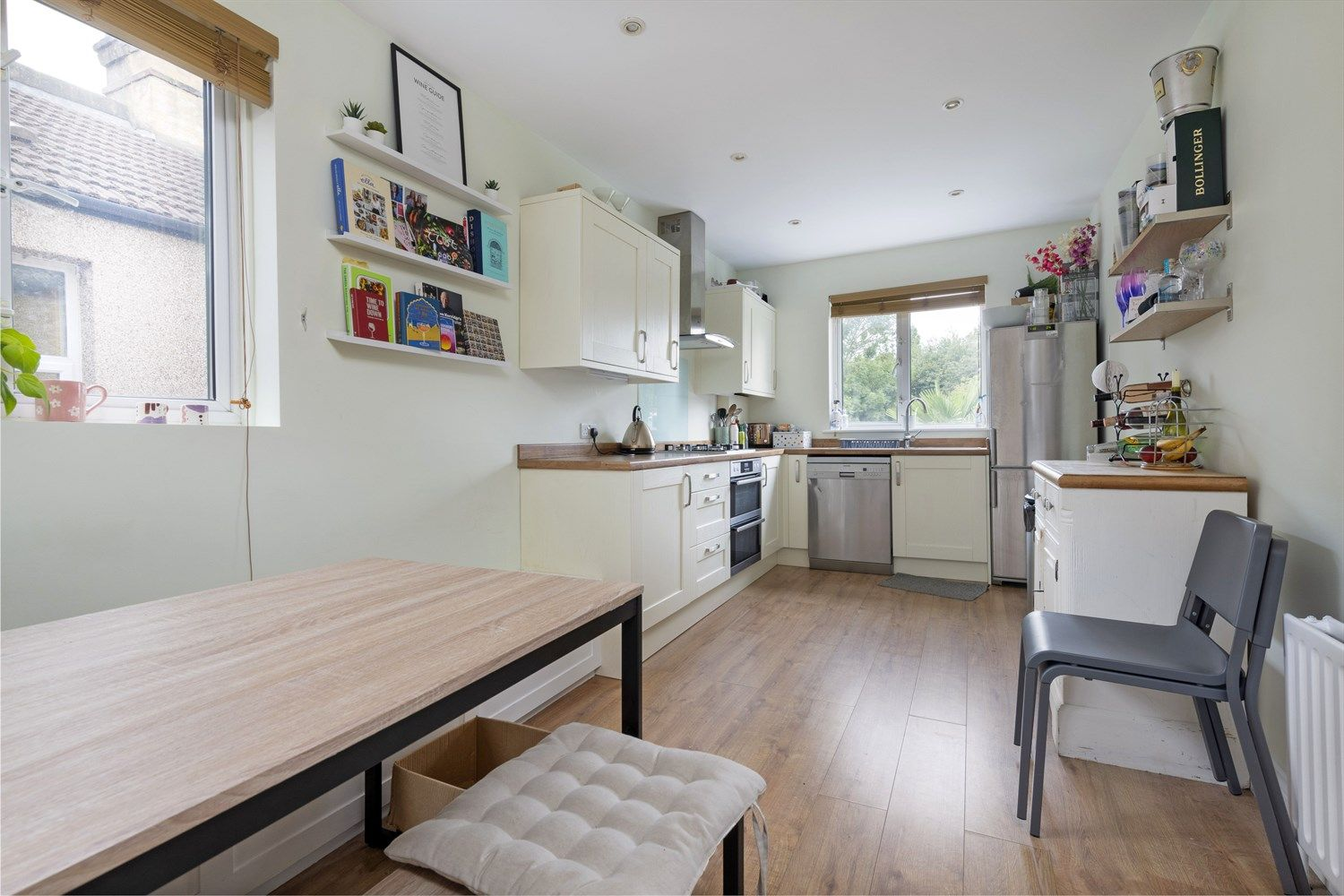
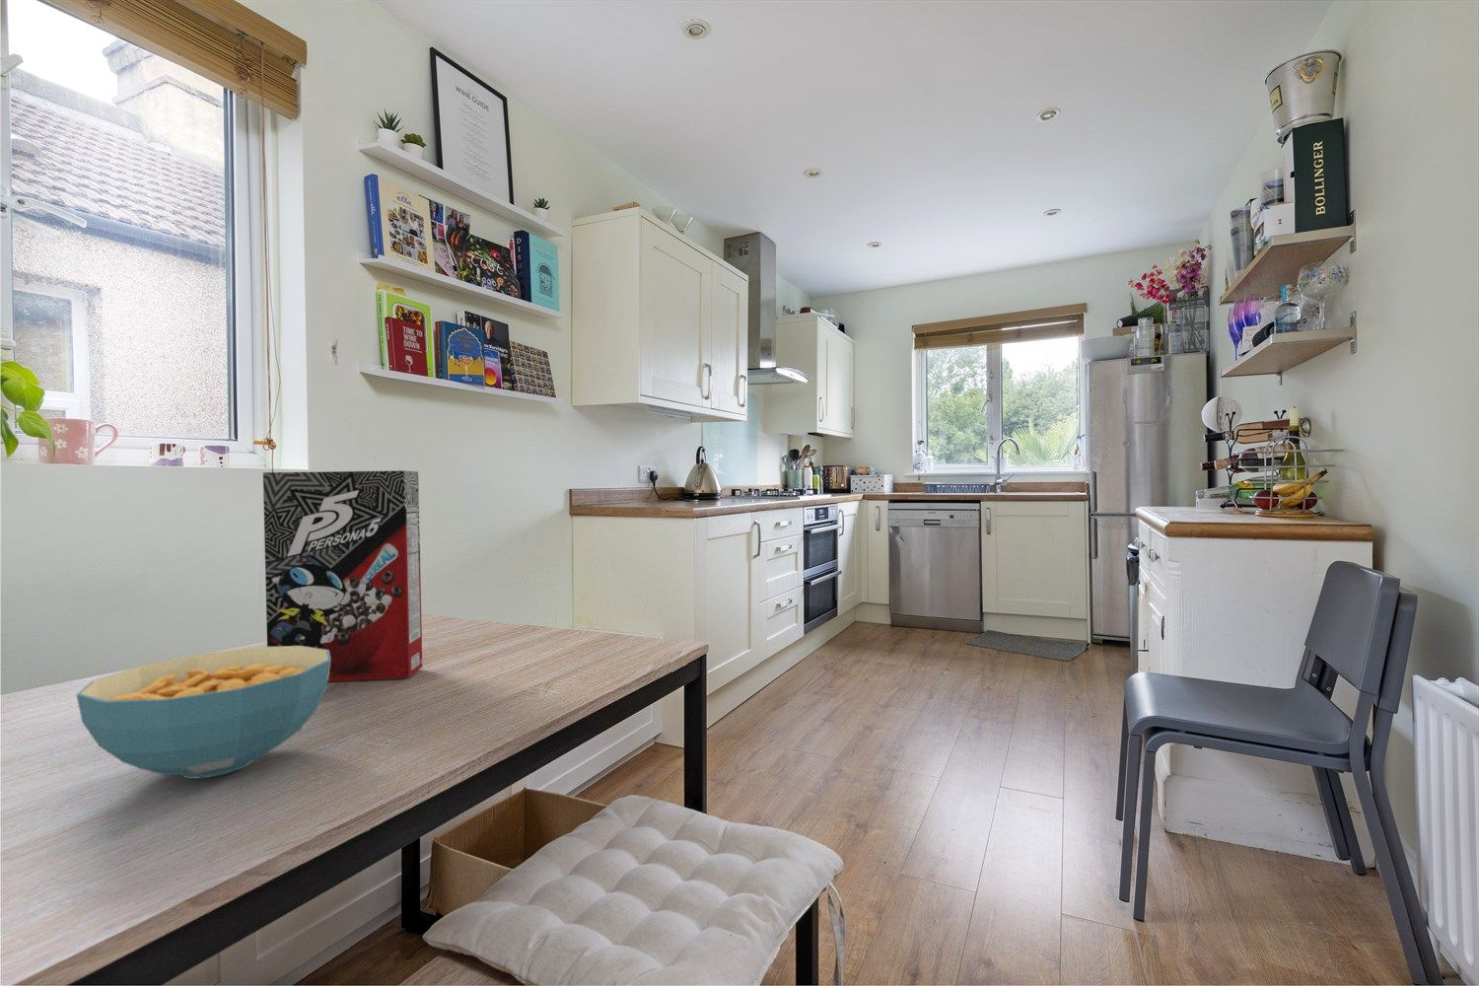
+ cereal bowl [75,646,330,780]
+ cereal box [262,469,423,682]
